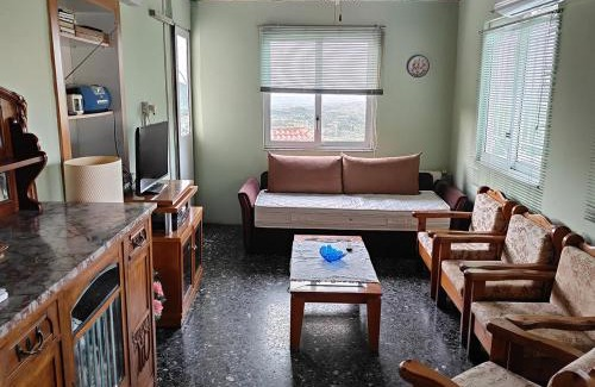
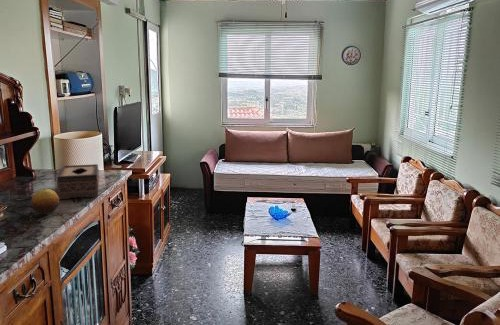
+ tissue box [56,163,100,200]
+ fruit [30,188,60,215]
